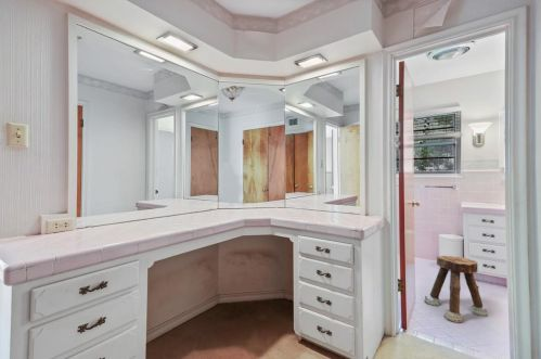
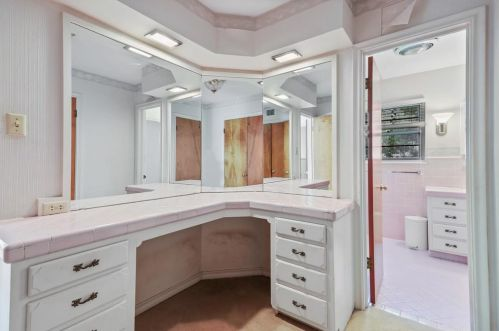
- stool [423,255,489,323]
